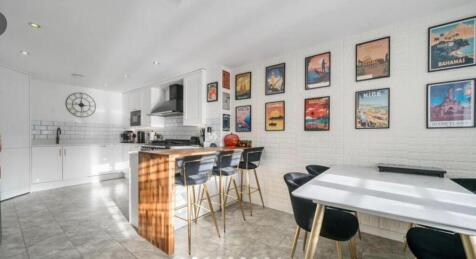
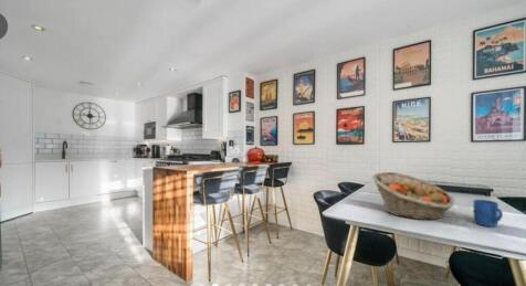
+ mug [472,199,504,227]
+ fruit basket [371,171,456,221]
